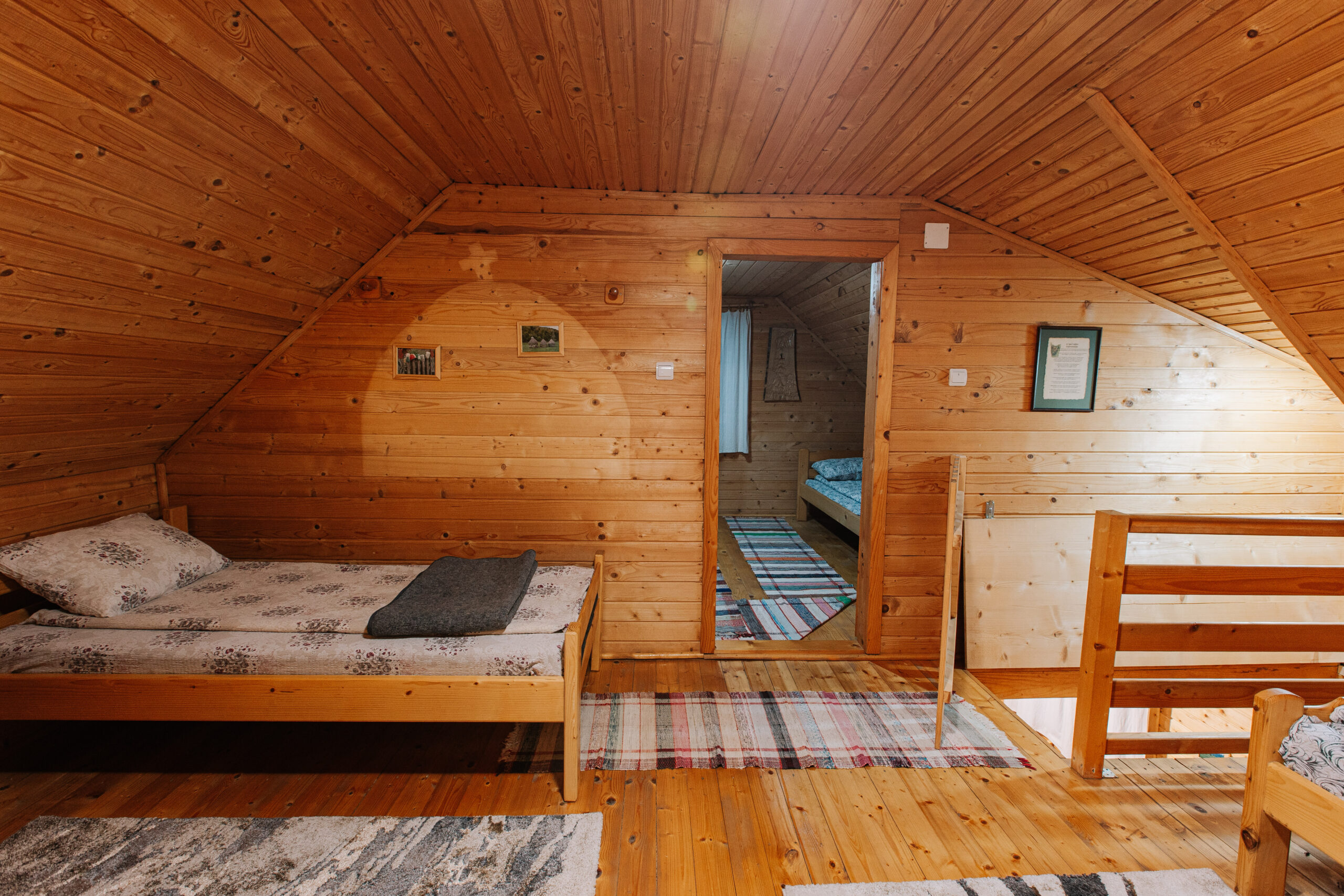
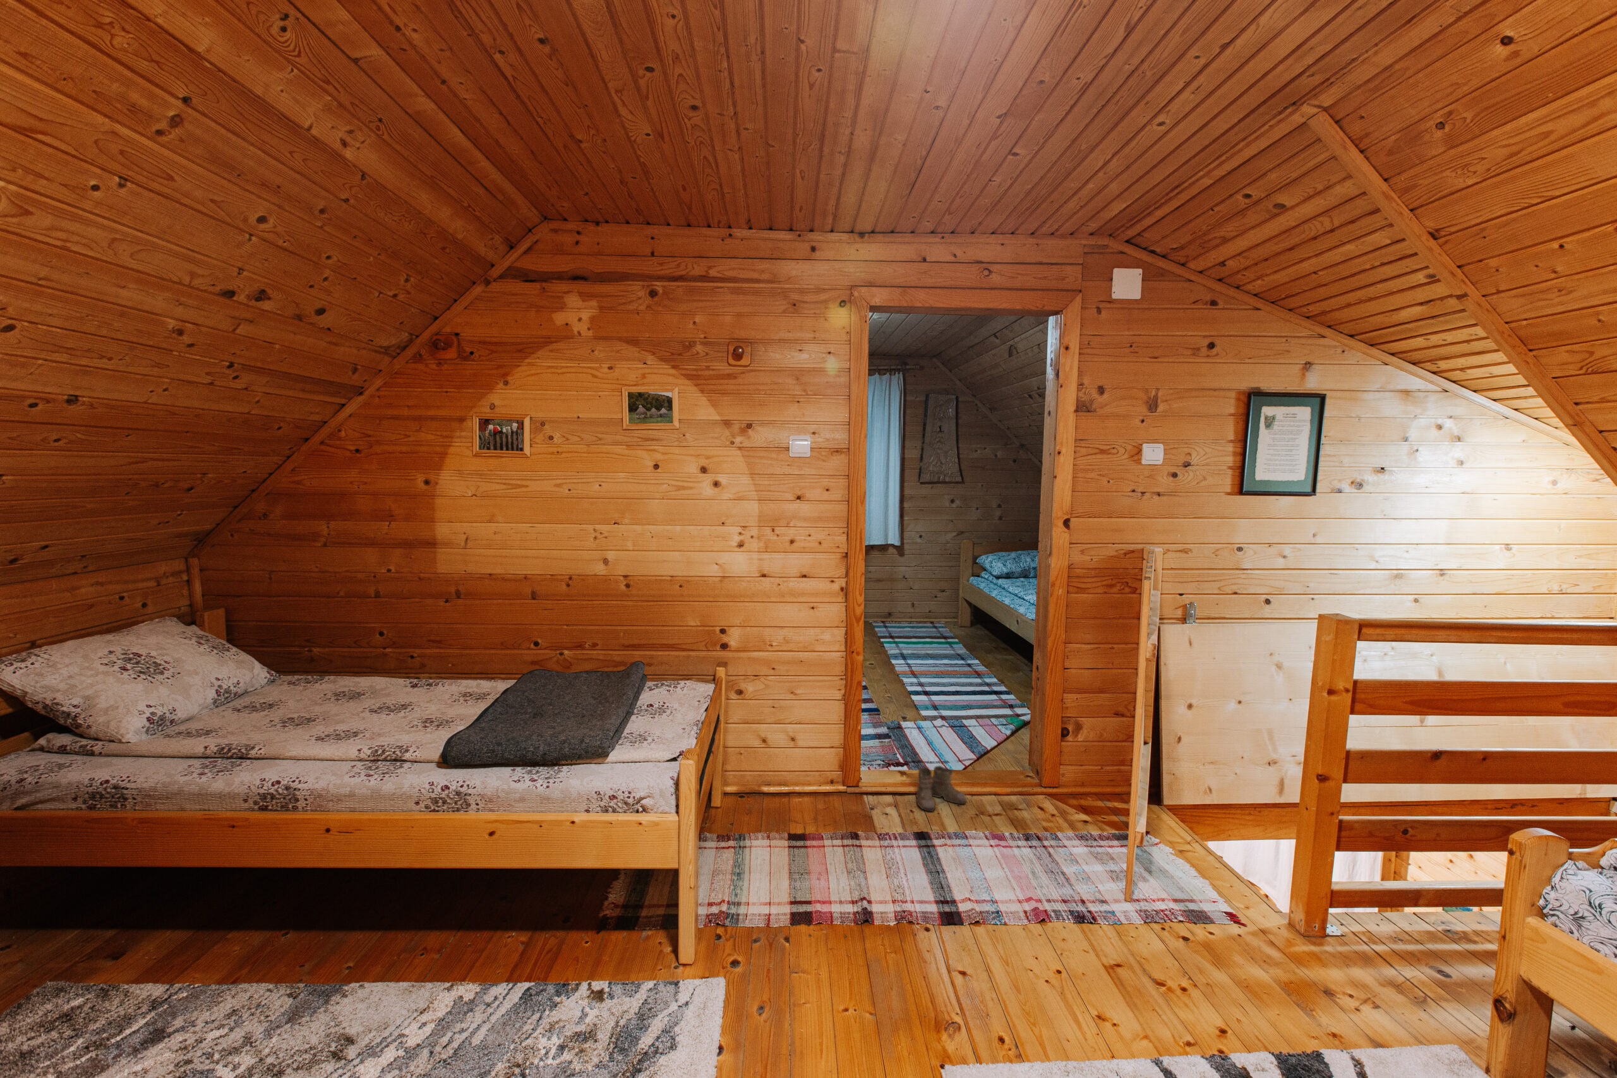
+ boots [907,765,967,812]
